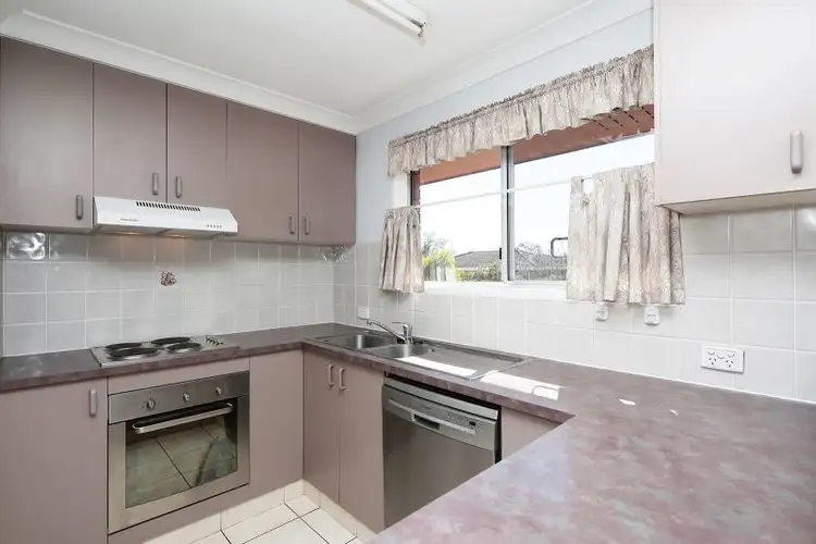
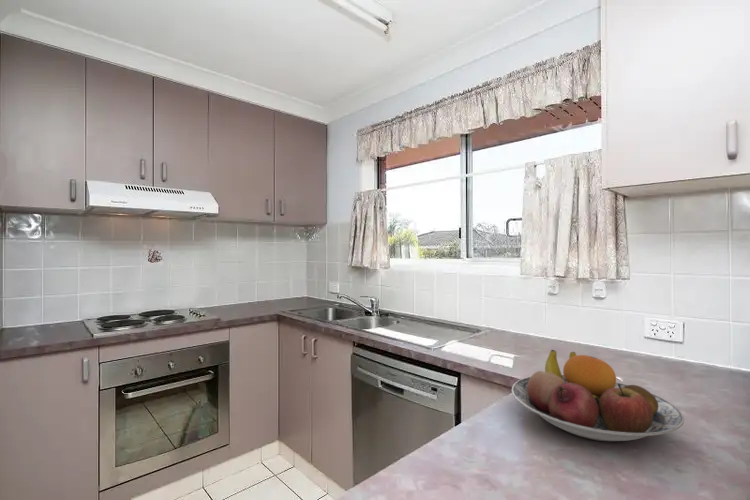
+ fruit bowl [511,349,685,442]
